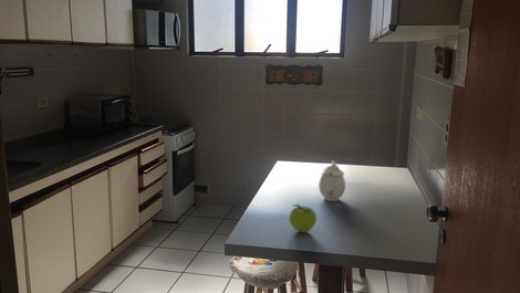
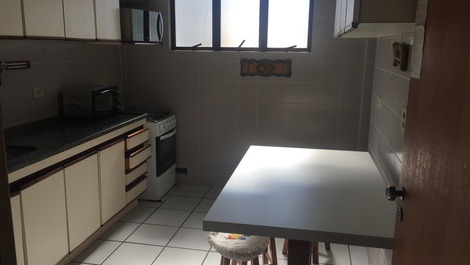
- fruit [289,203,318,233]
- teapot [318,159,346,202]
